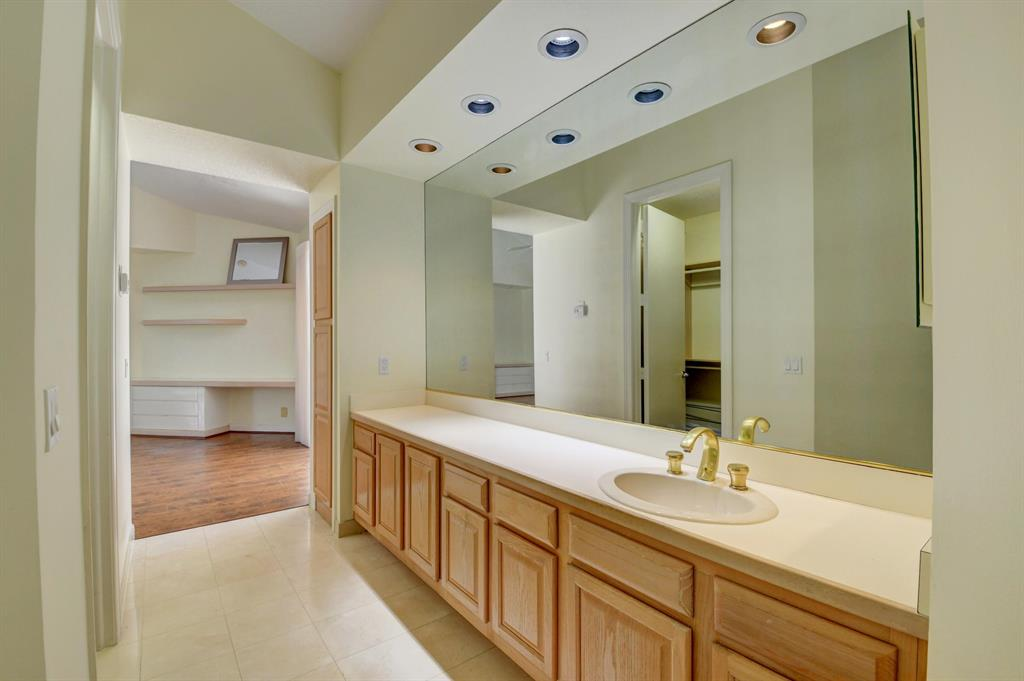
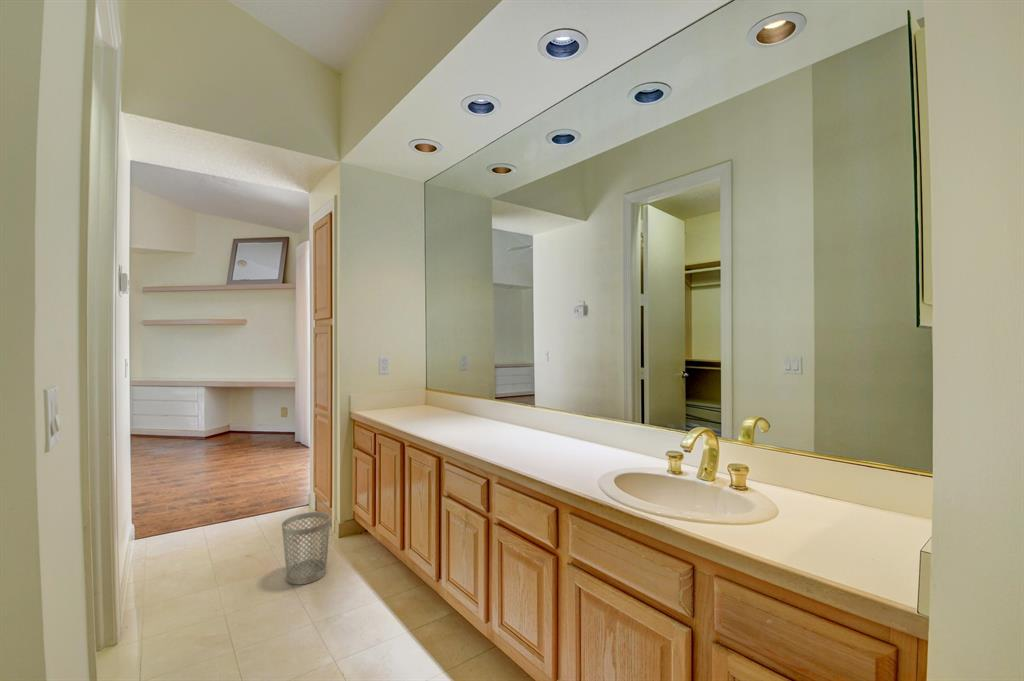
+ wastebasket [281,511,331,586]
